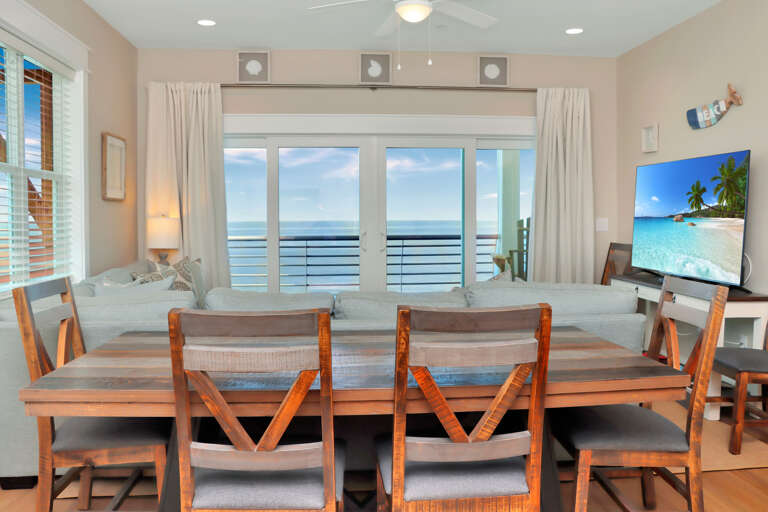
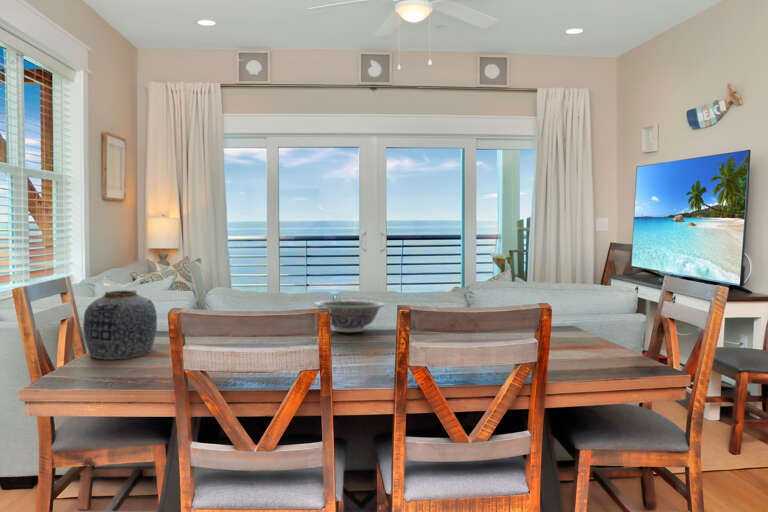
+ vase [82,289,158,361]
+ decorative bowl [313,300,386,333]
